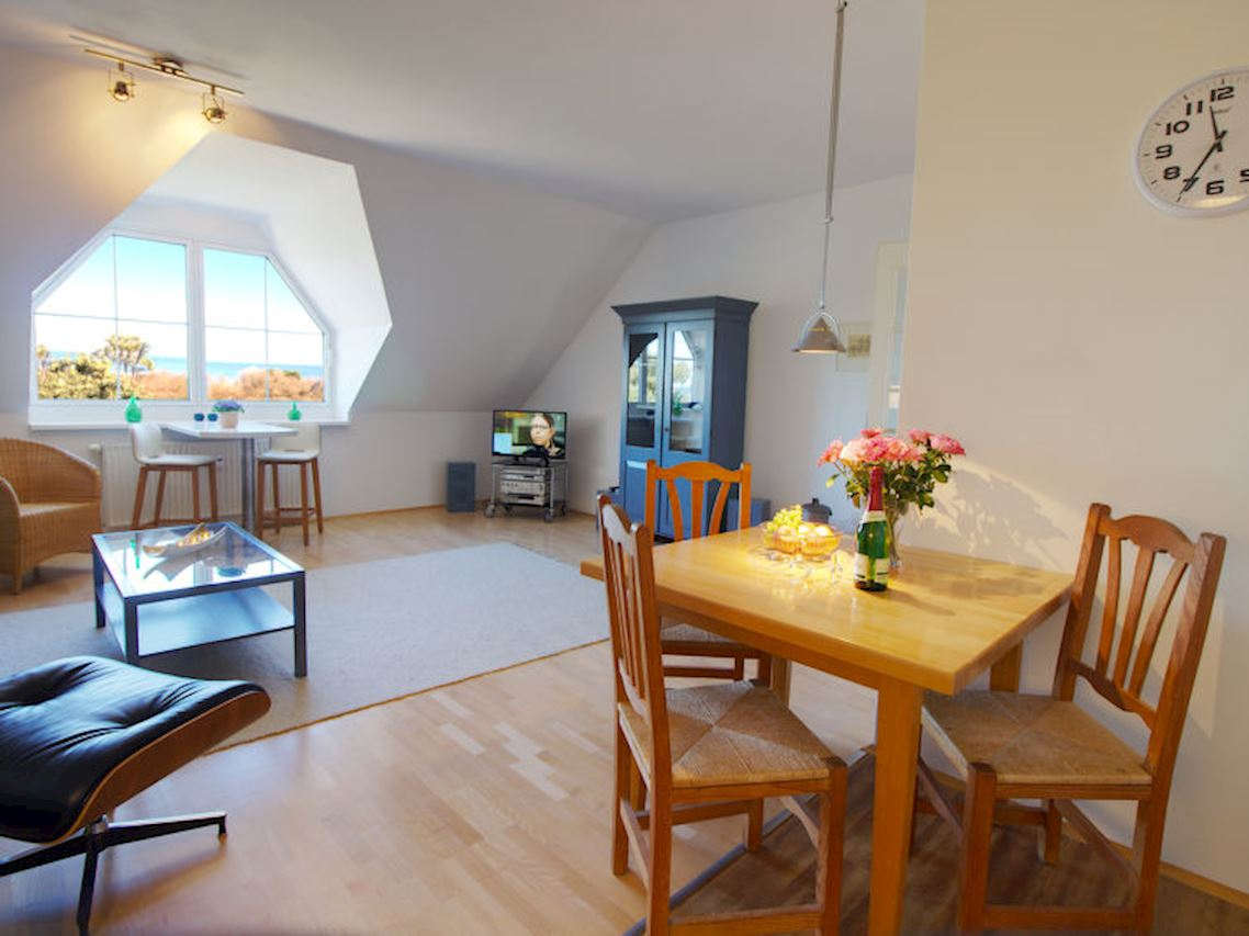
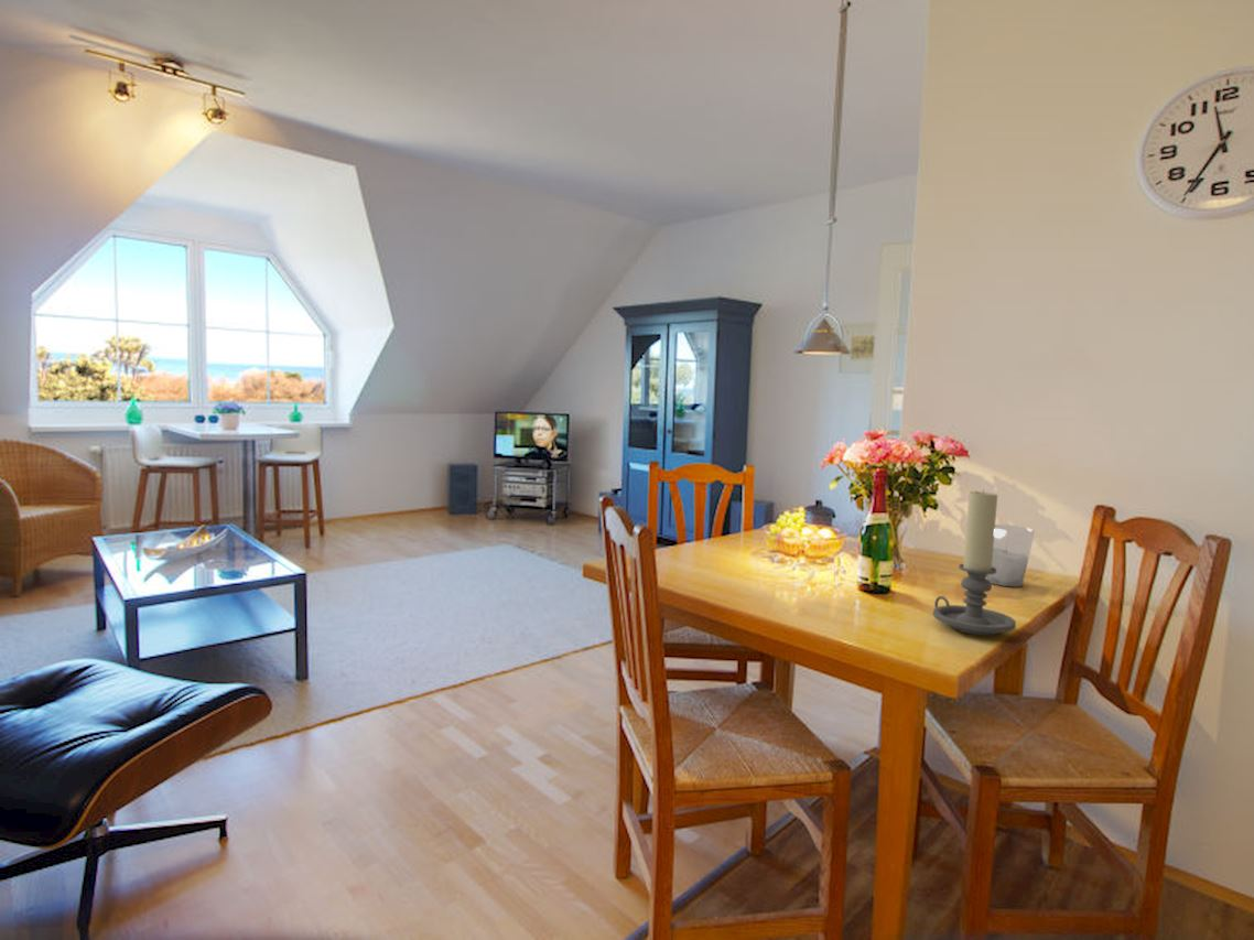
+ drinking glass [986,523,1036,587]
+ candle holder [932,488,1017,636]
